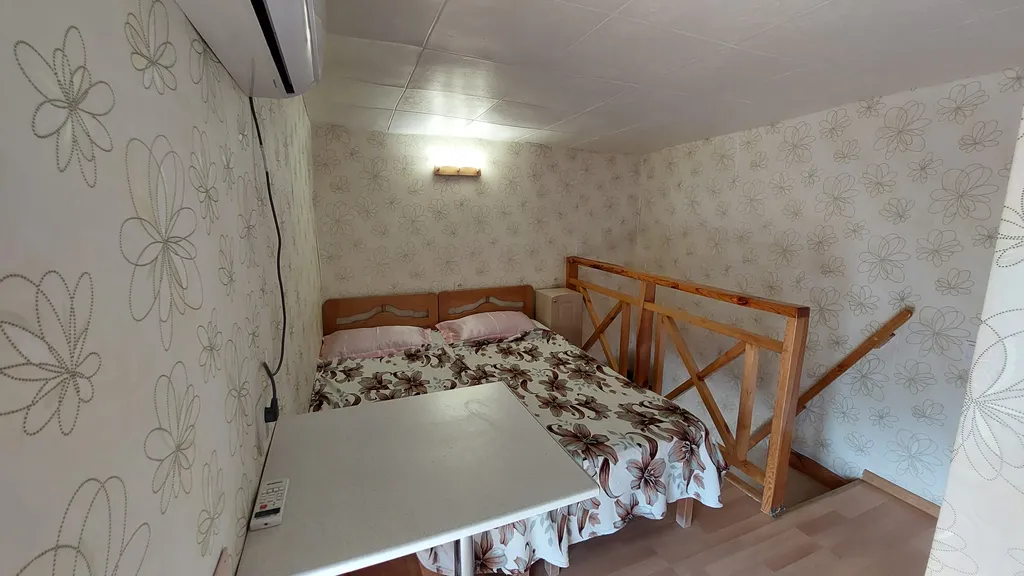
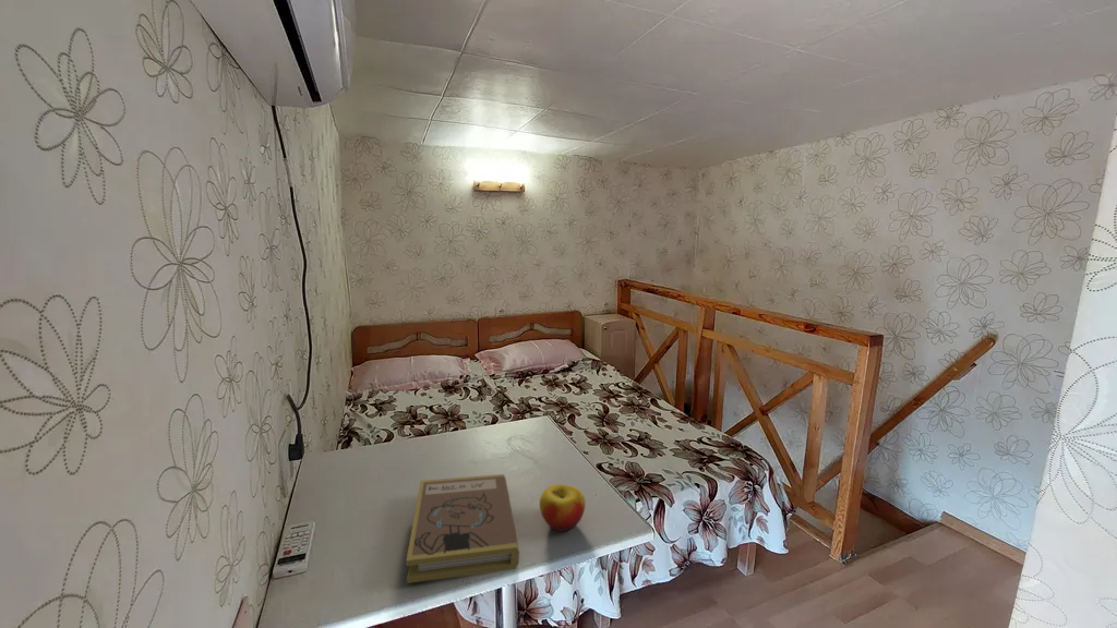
+ book [405,473,520,584]
+ apple [539,483,586,532]
